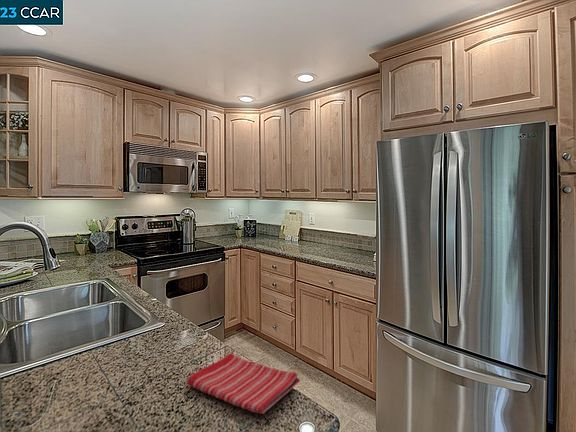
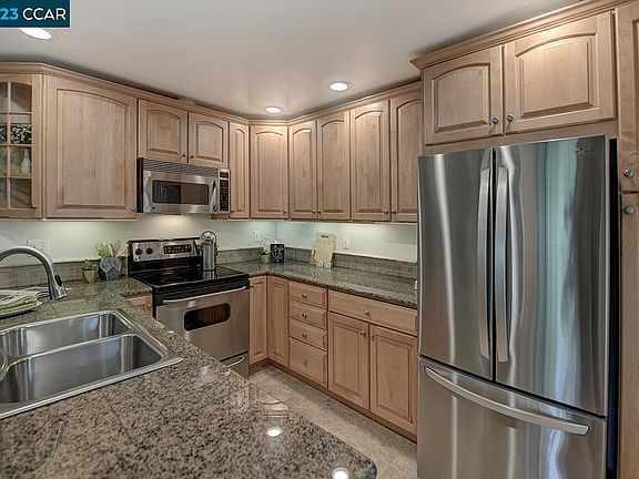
- dish towel [186,353,301,415]
